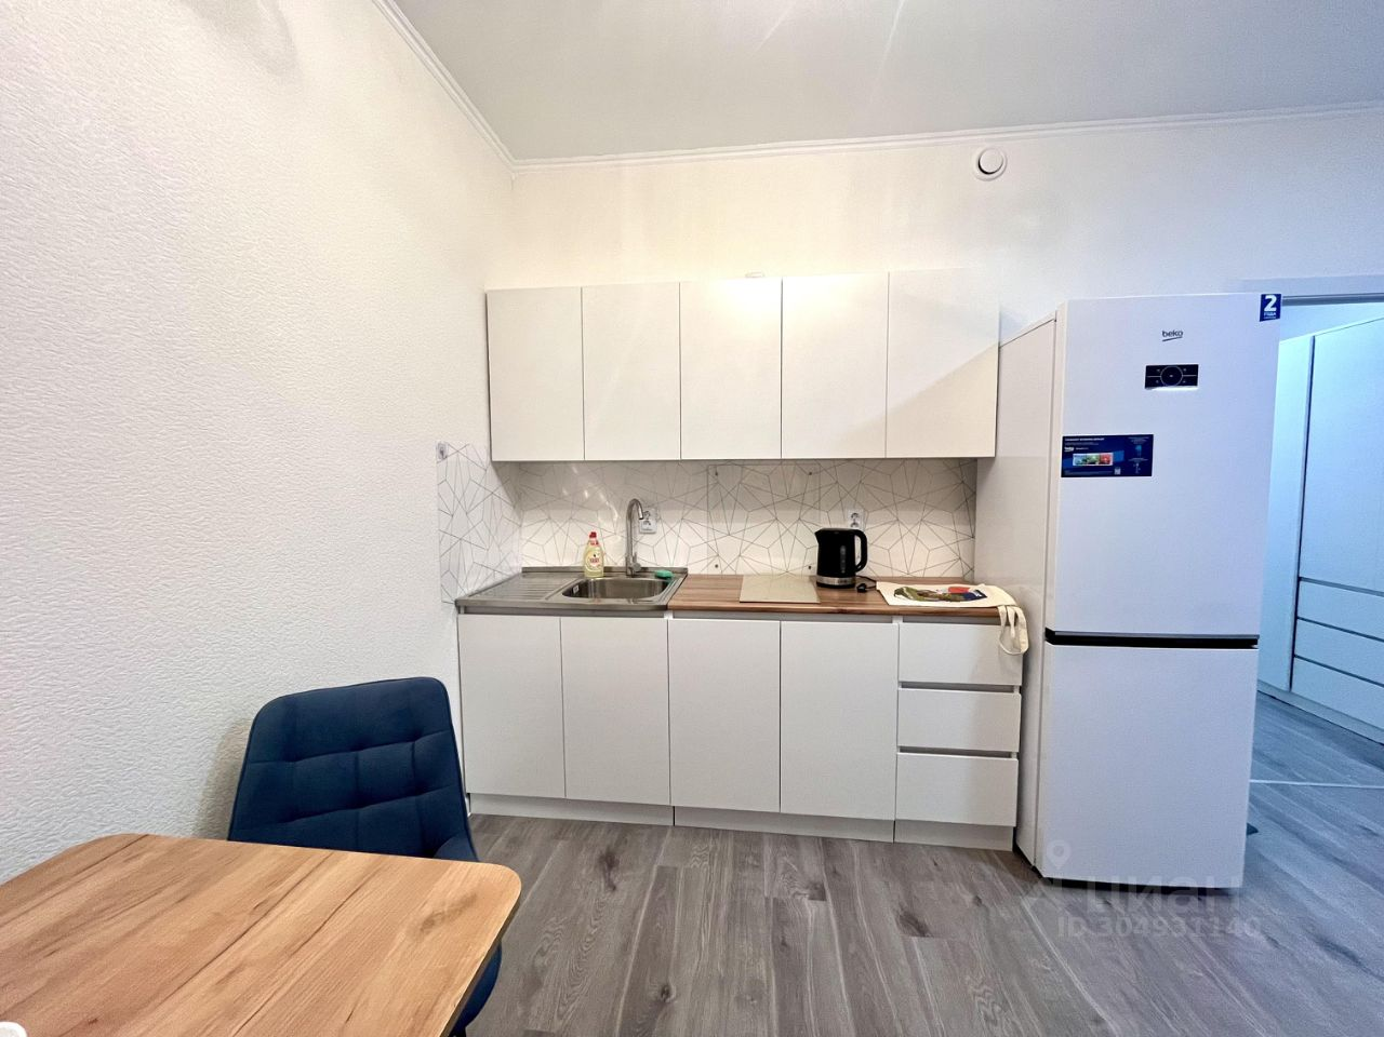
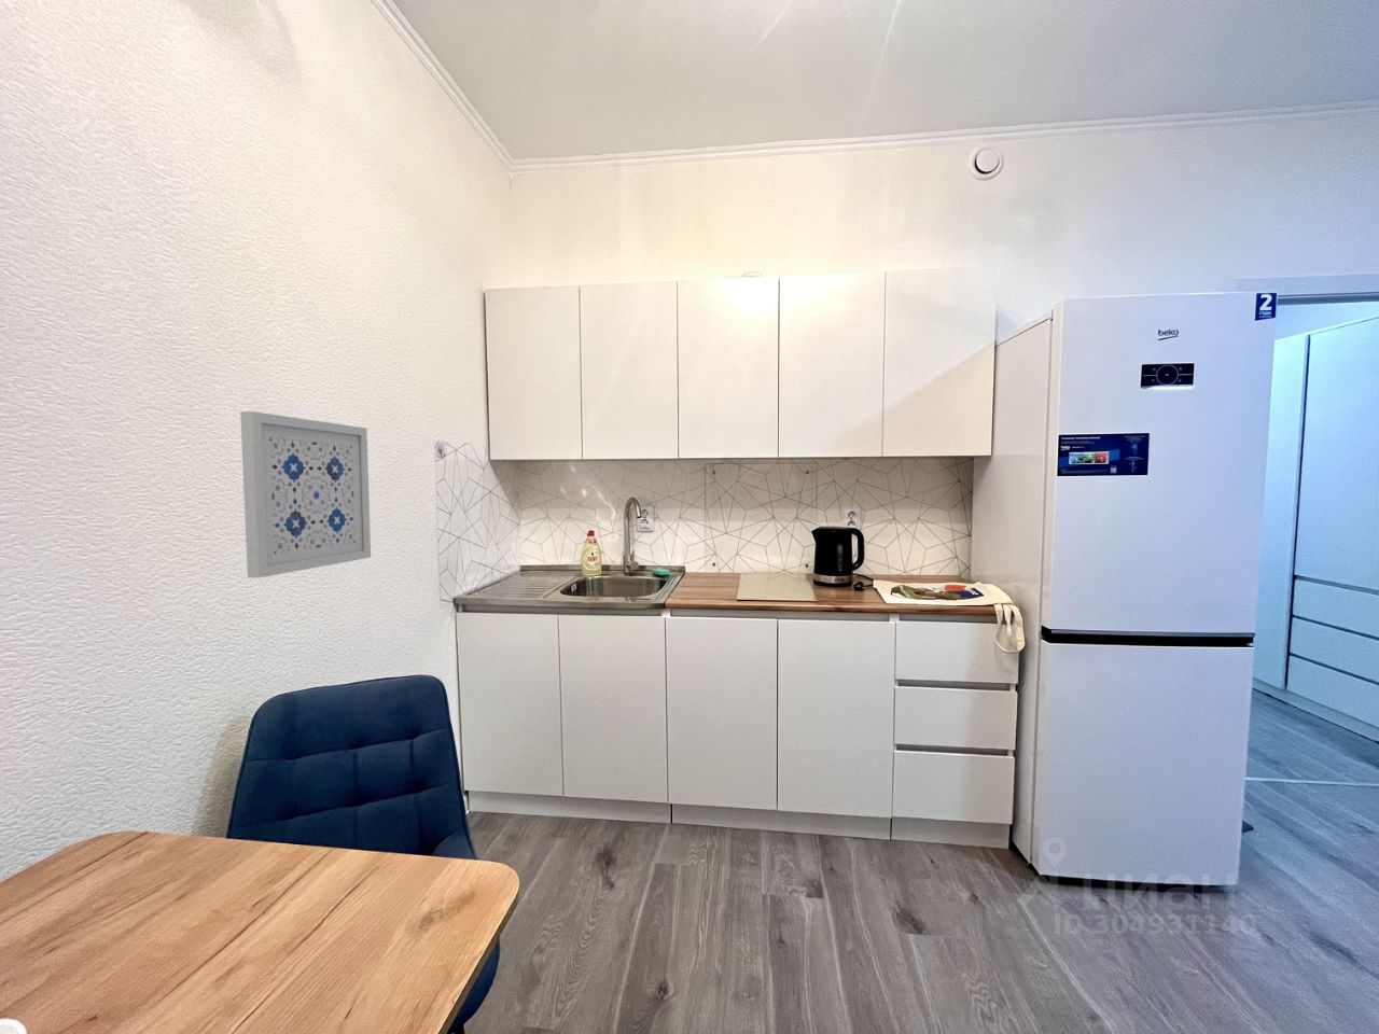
+ wall art [239,411,371,580]
